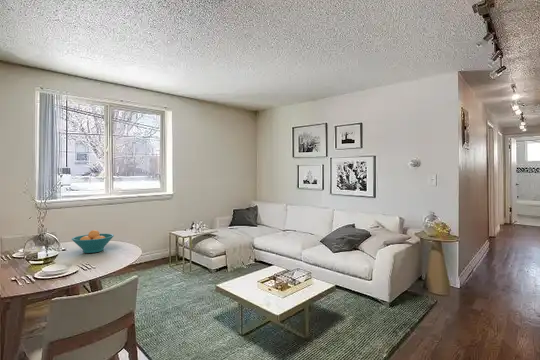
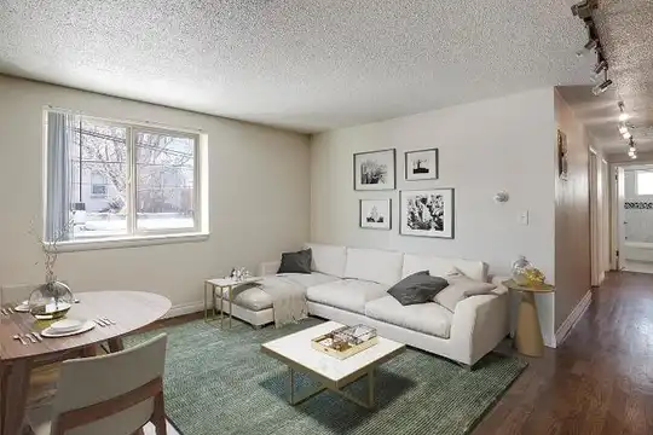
- fruit bowl [71,229,115,254]
